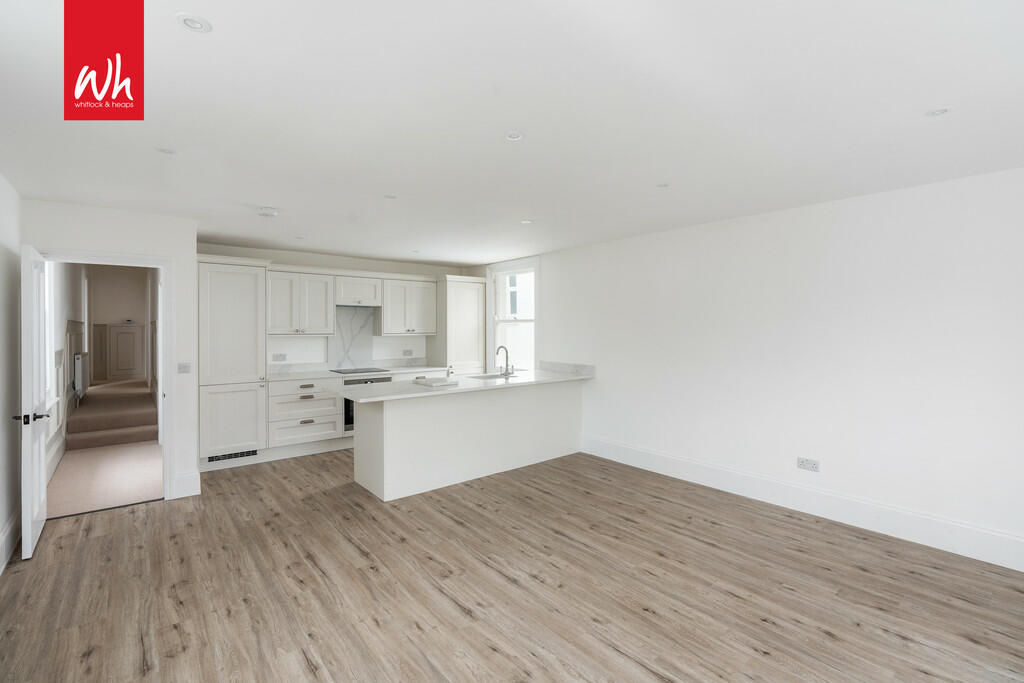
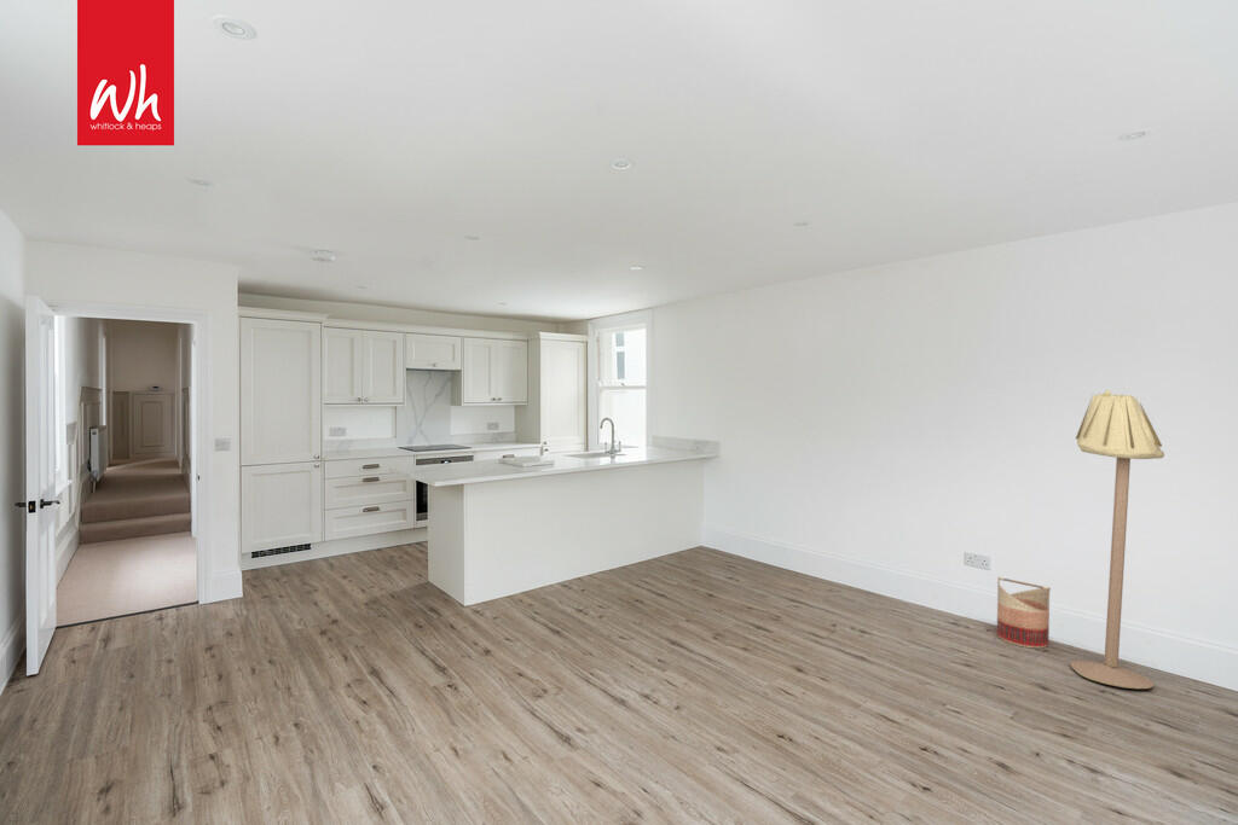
+ basket [996,576,1052,650]
+ floor lamp [1069,390,1165,690]
